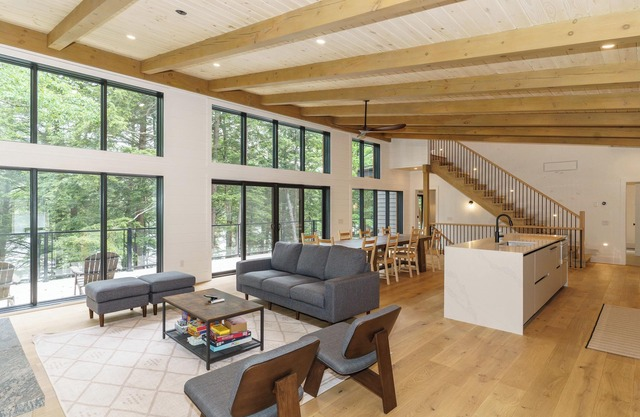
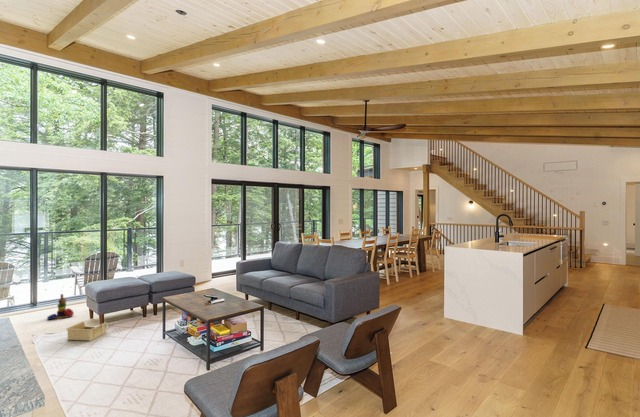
+ stacking toy [46,293,75,321]
+ storage bin [65,321,108,342]
